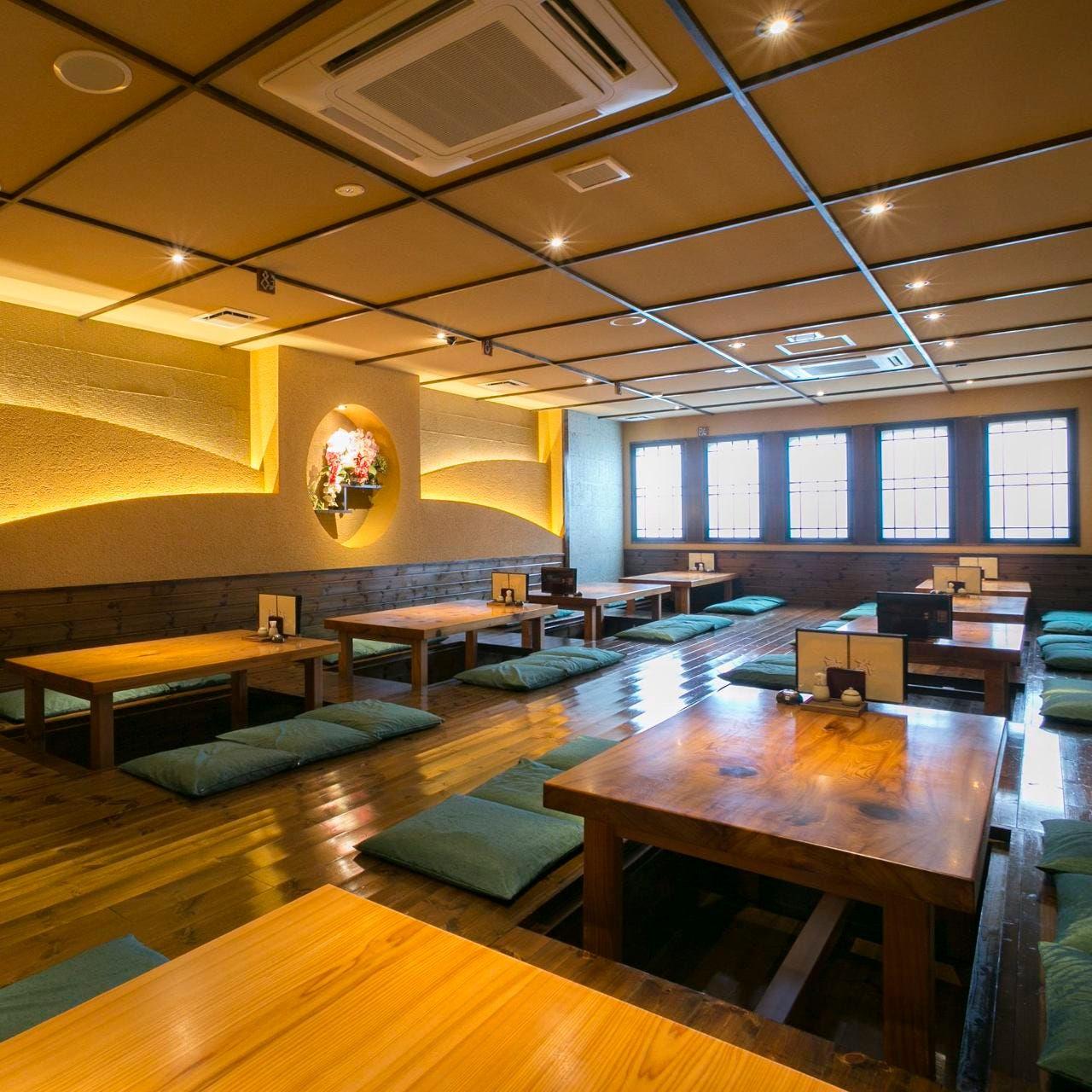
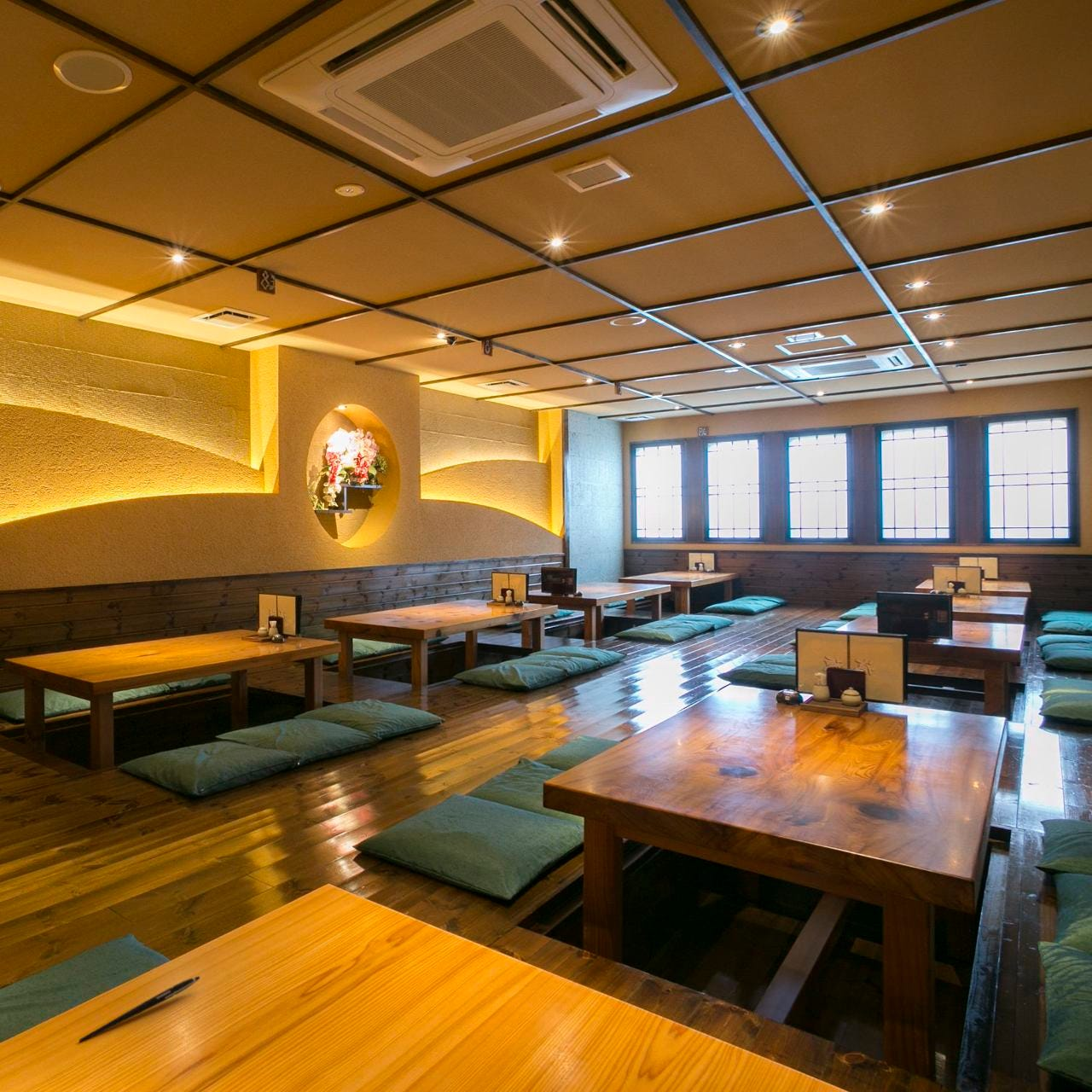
+ pen [78,975,200,1043]
